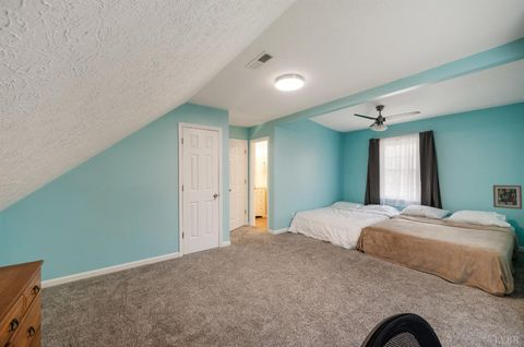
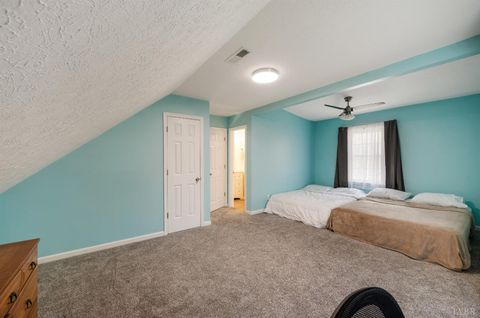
- wall art [492,184,523,211]
